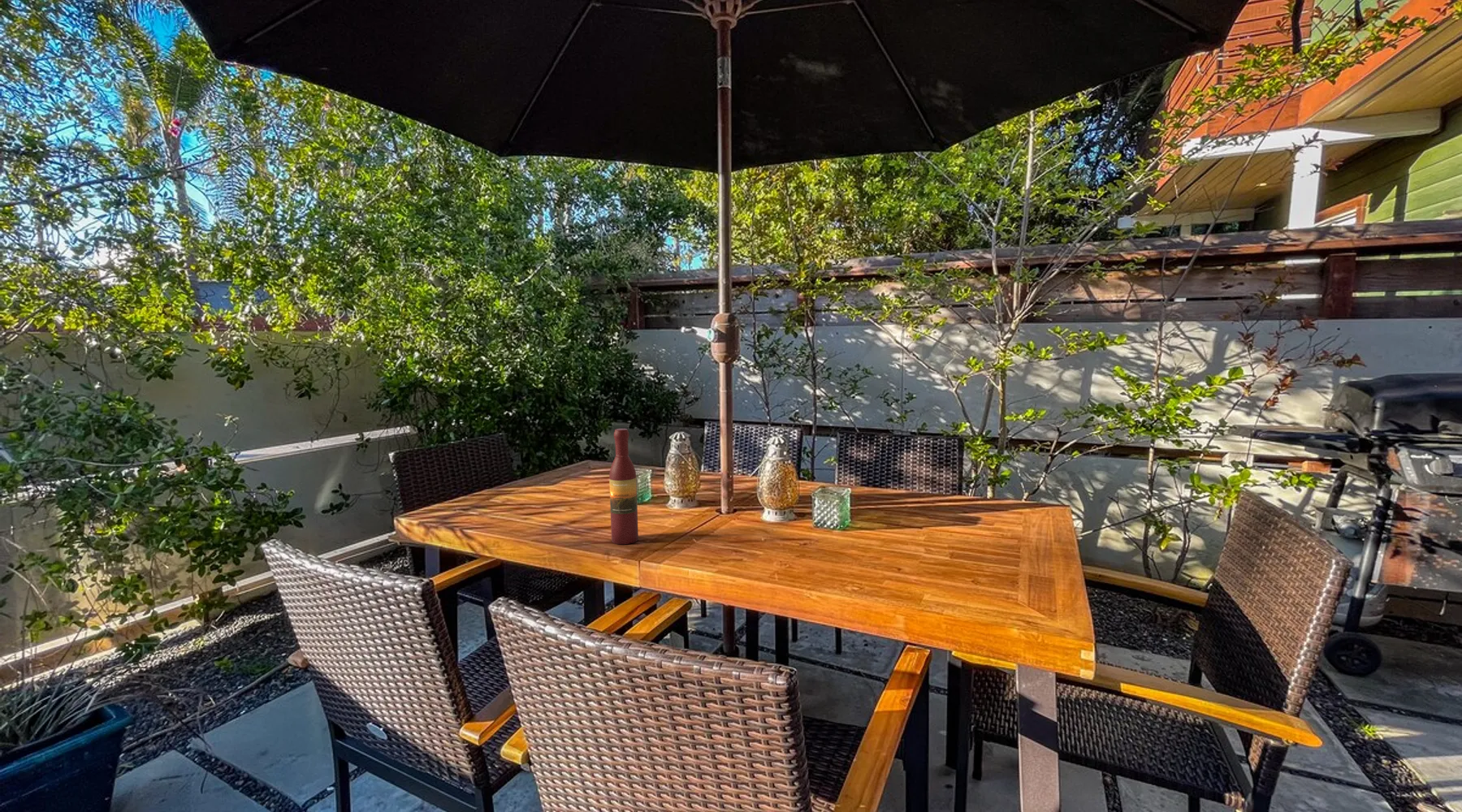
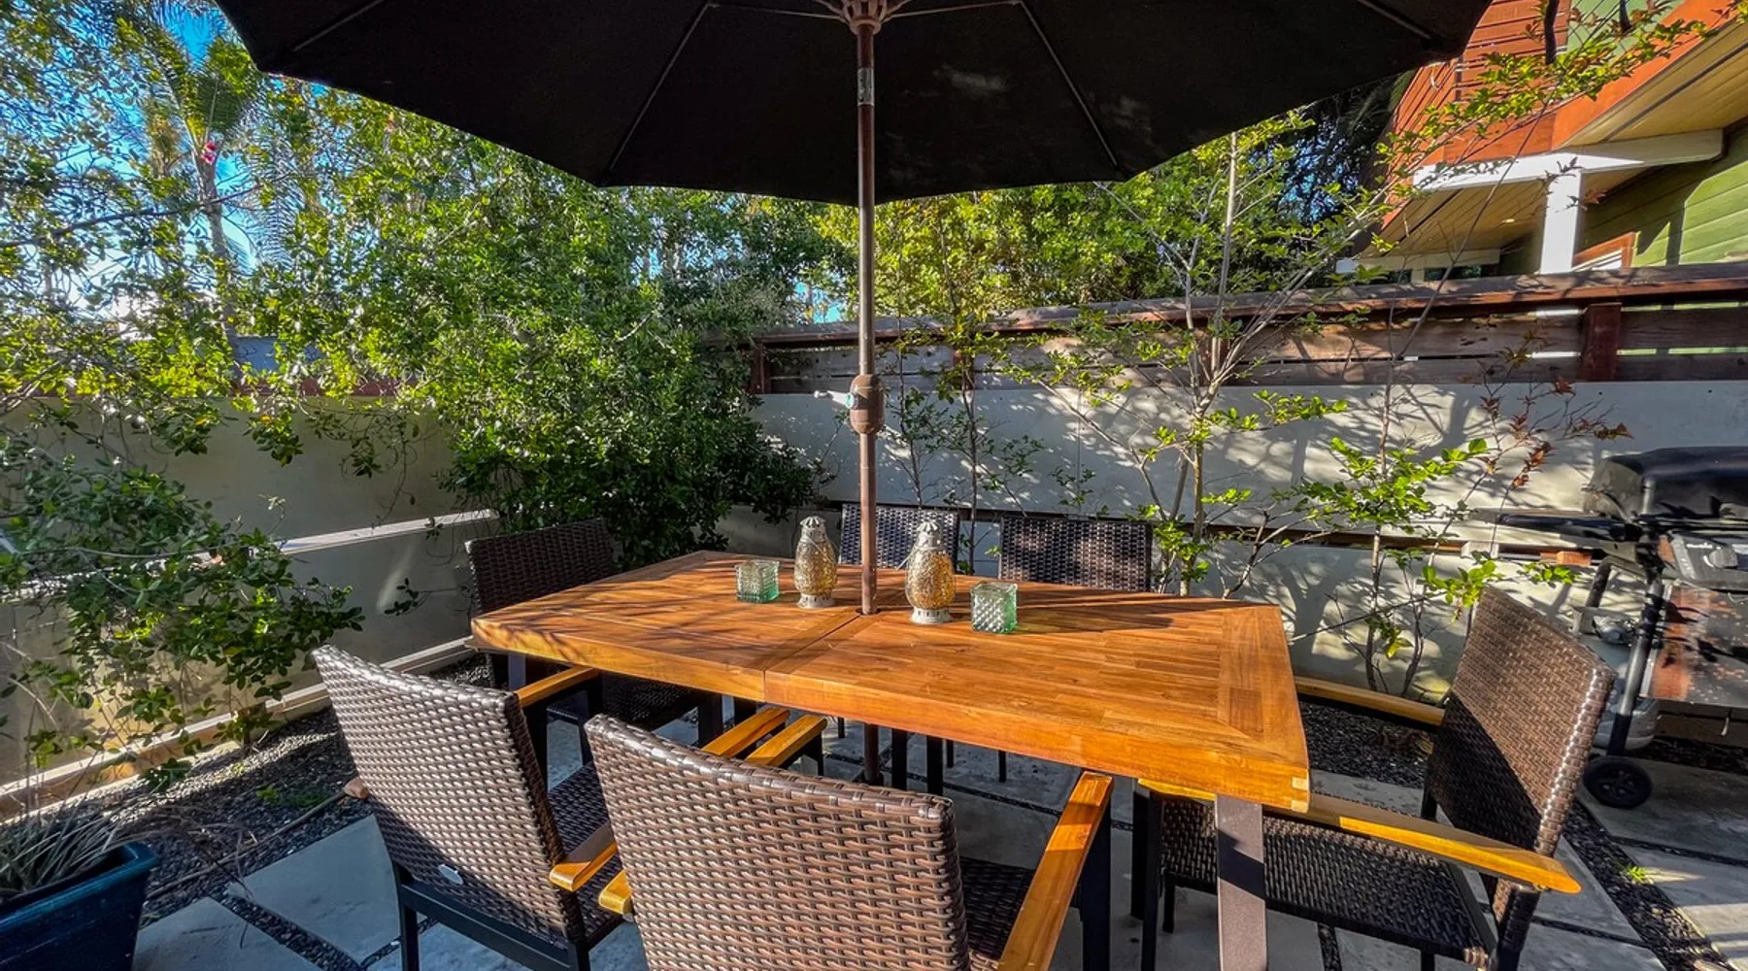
- wine bottle [608,428,639,545]
